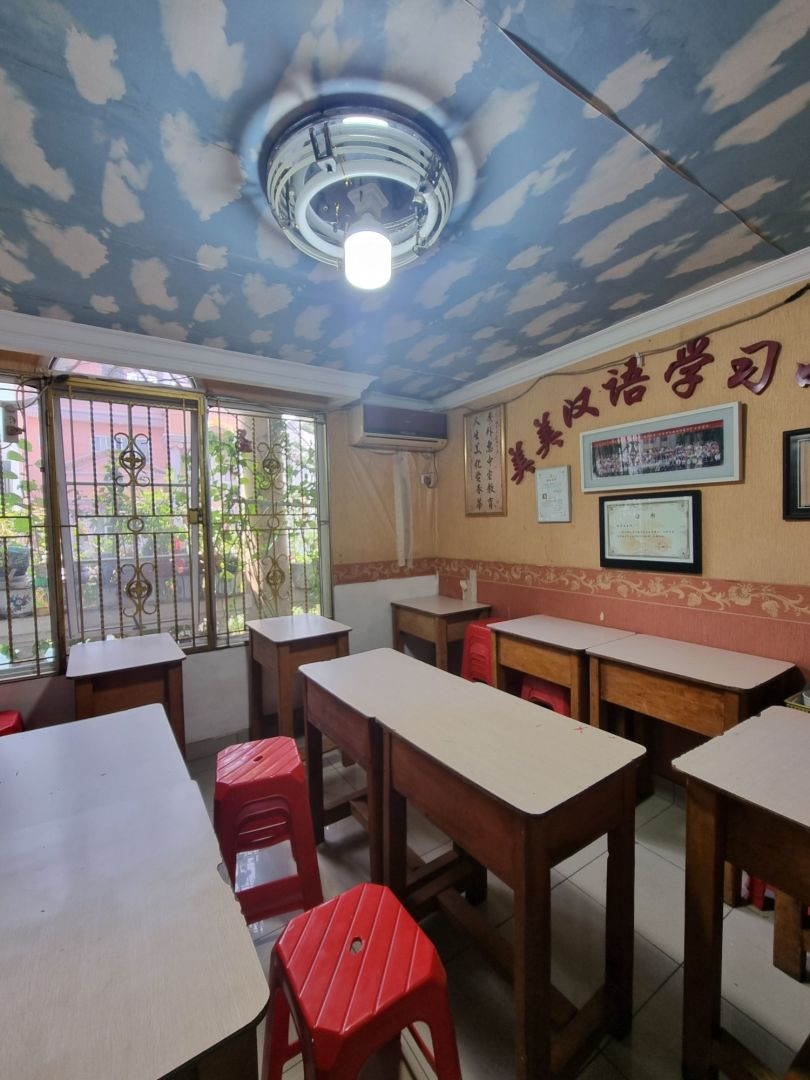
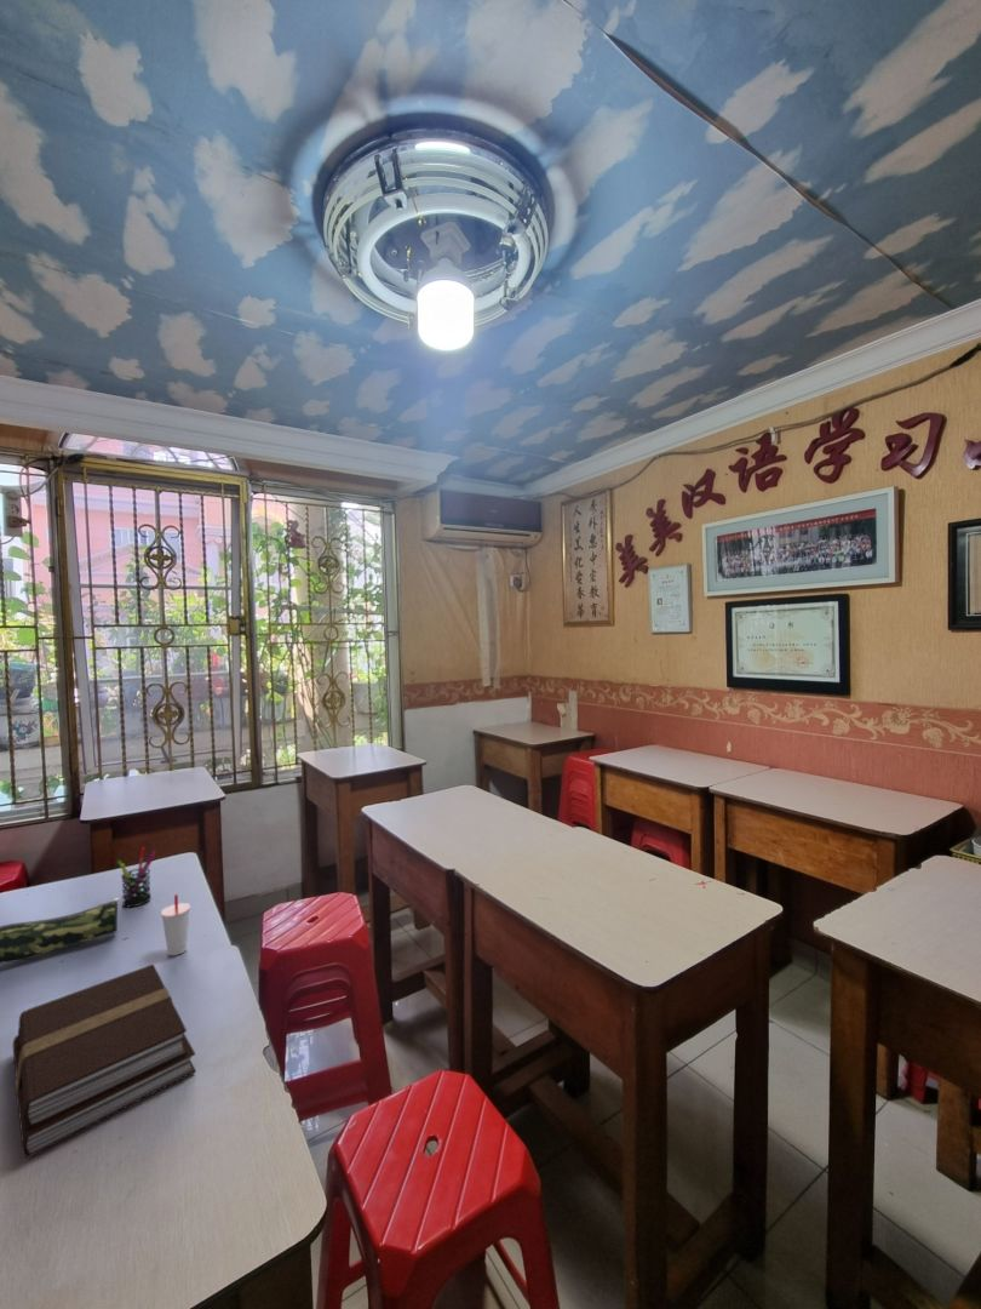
+ pen holder [116,846,157,908]
+ cup [160,893,191,956]
+ pencil case [0,896,122,965]
+ book [12,962,197,1159]
